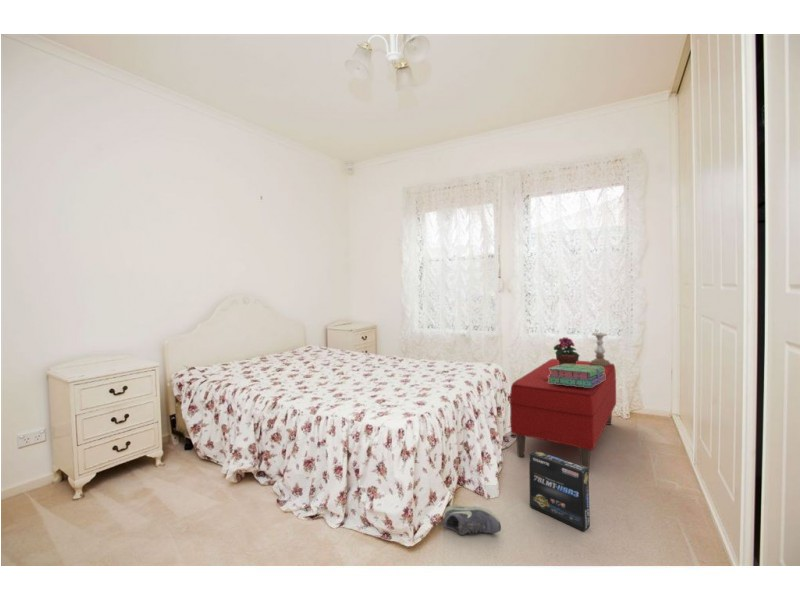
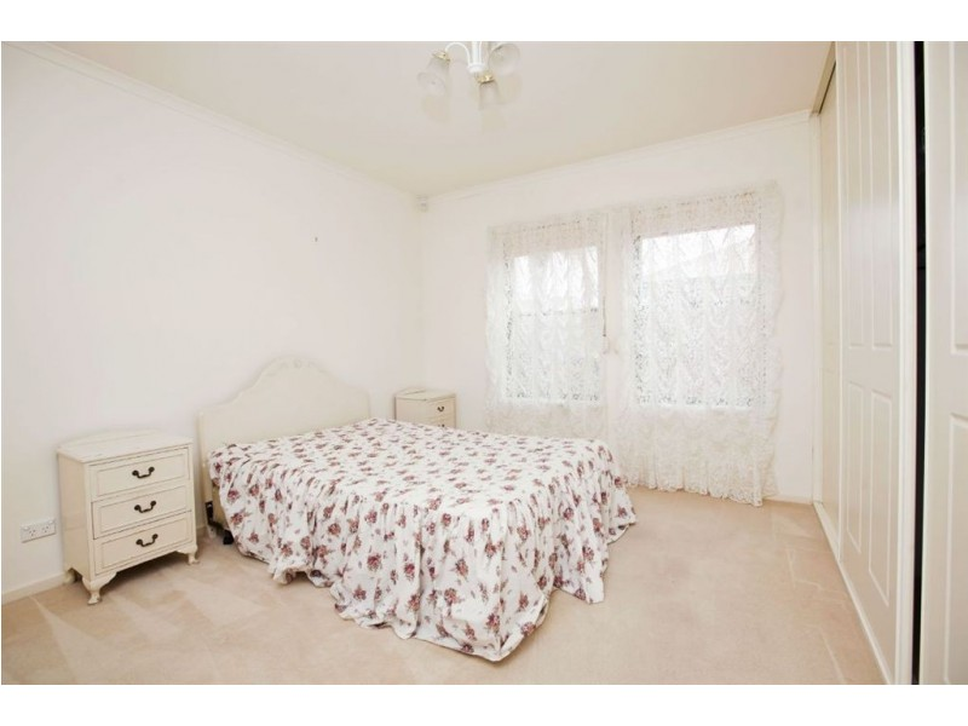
- candle holder [590,332,611,367]
- stack of books [548,364,605,387]
- potted flower [553,336,581,365]
- bench [509,358,617,472]
- box [528,449,591,532]
- shoe [437,504,502,536]
